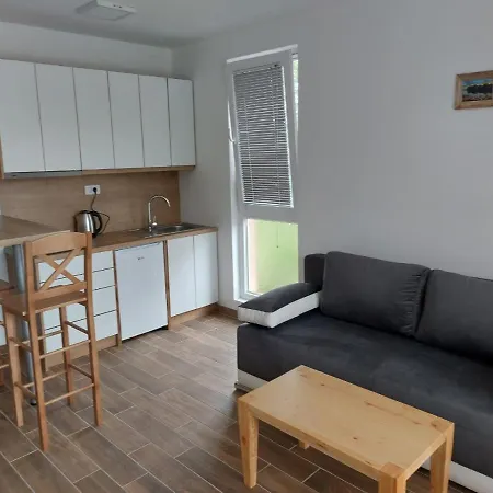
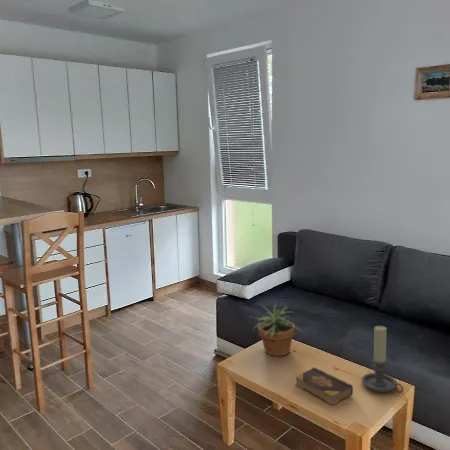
+ candle holder [361,325,404,394]
+ potted plant [249,301,304,357]
+ book [294,366,354,406]
